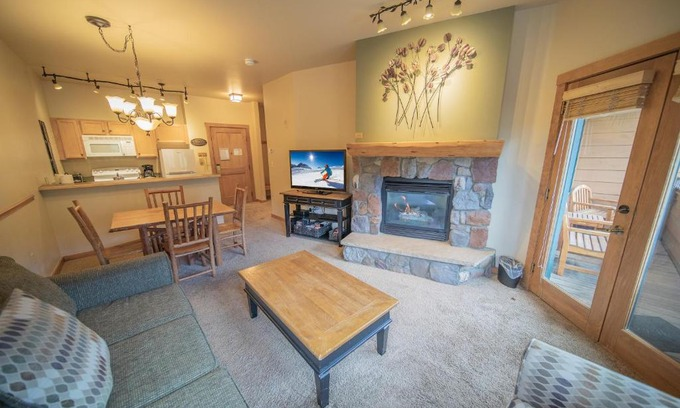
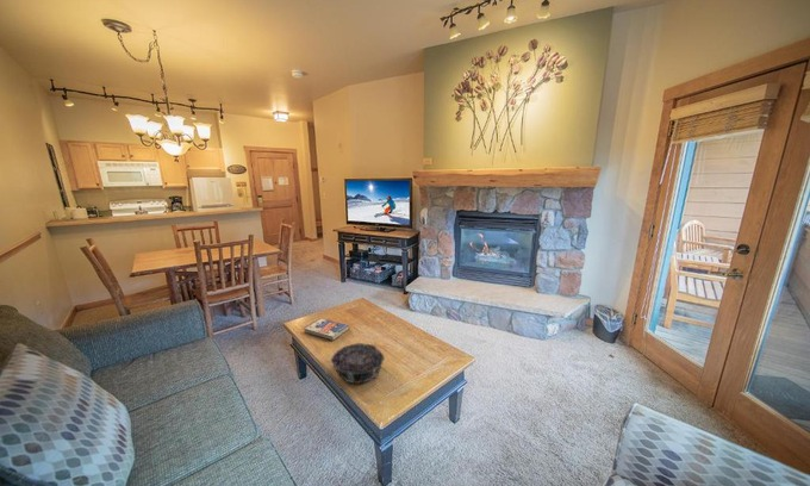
+ decorative bowl [330,342,386,385]
+ book [303,317,350,342]
